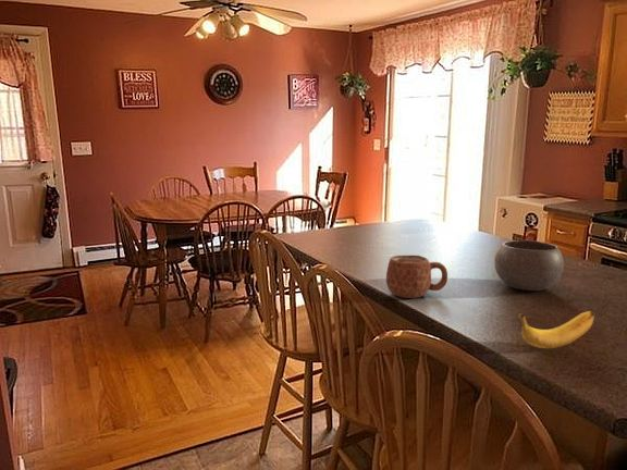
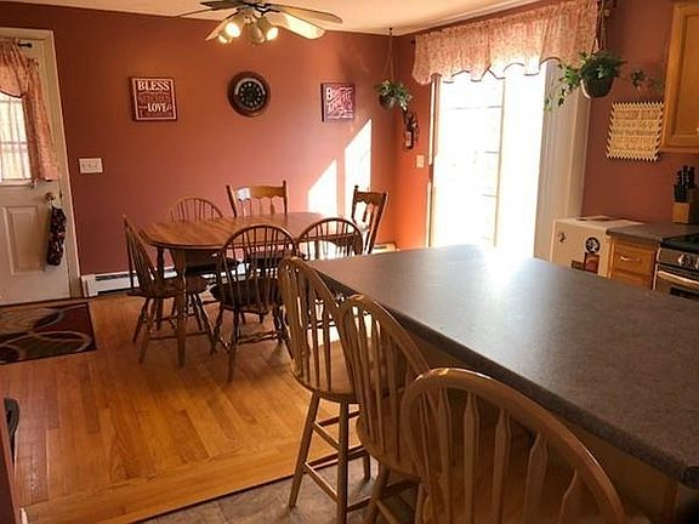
- mug [385,255,448,299]
- banana [517,310,595,349]
- bowl [493,239,565,292]
